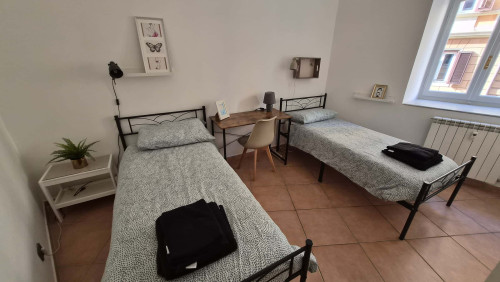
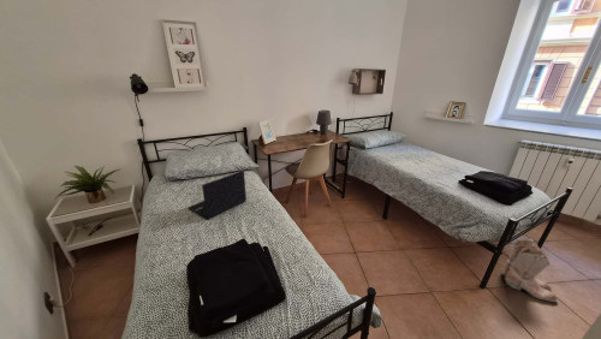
+ laptop [186,170,248,220]
+ boots [501,238,559,303]
